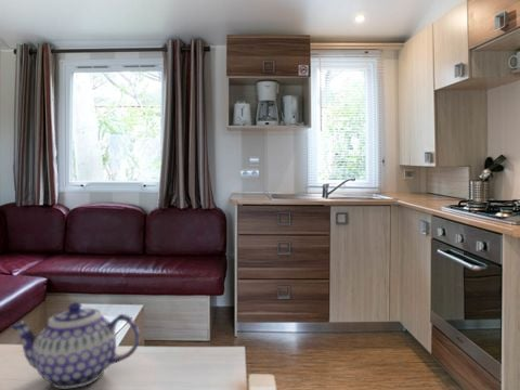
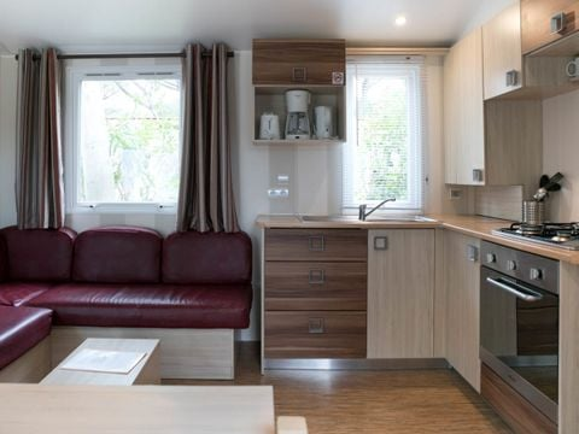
- teapot [10,301,141,389]
